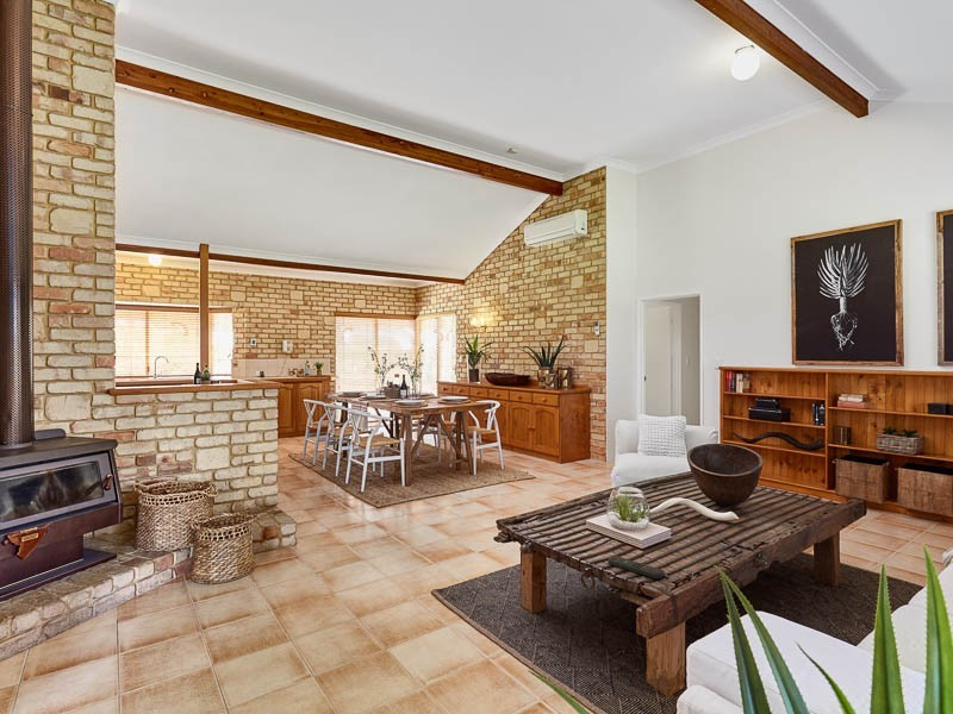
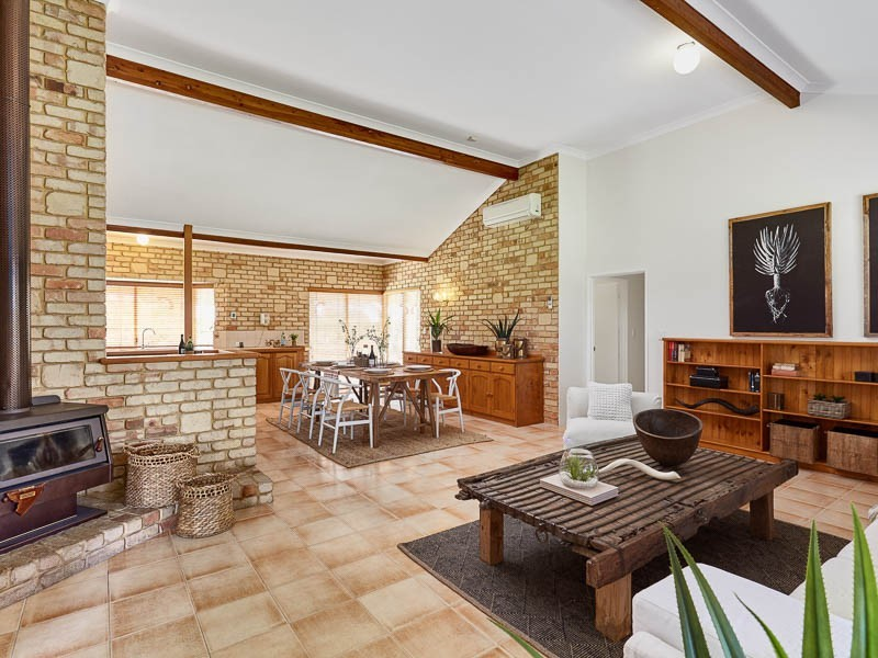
- remote control [608,555,666,580]
